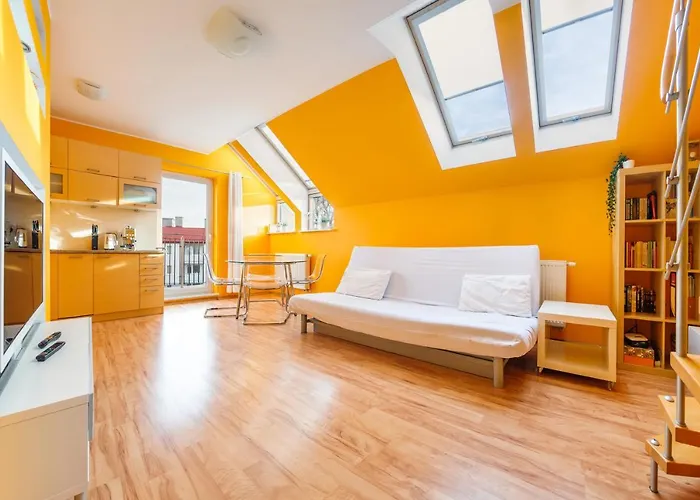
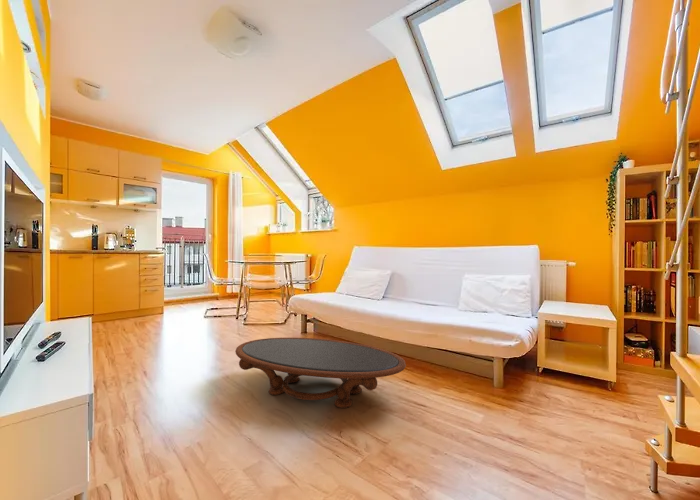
+ coffee table [234,337,407,409]
